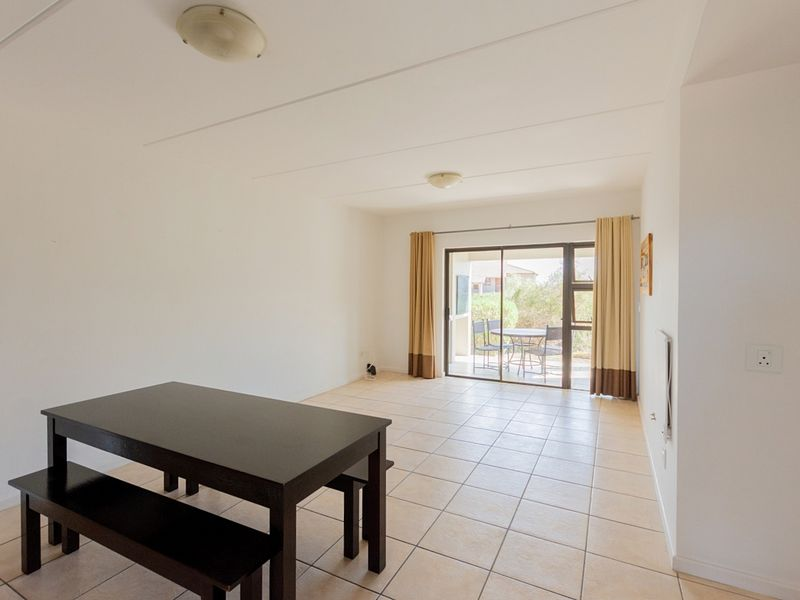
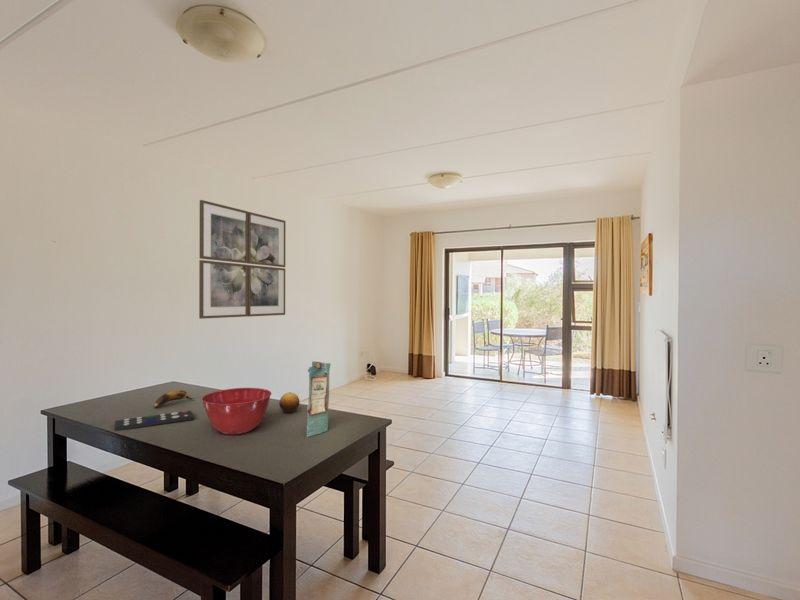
+ mixing bowl [201,387,272,436]
+ banana [153,389,195,408]
+ remote control [114,410,195,432]
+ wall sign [305,360,332,438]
+ fruit [278,391,300,413]
+ wall art [198,199,287,320]
